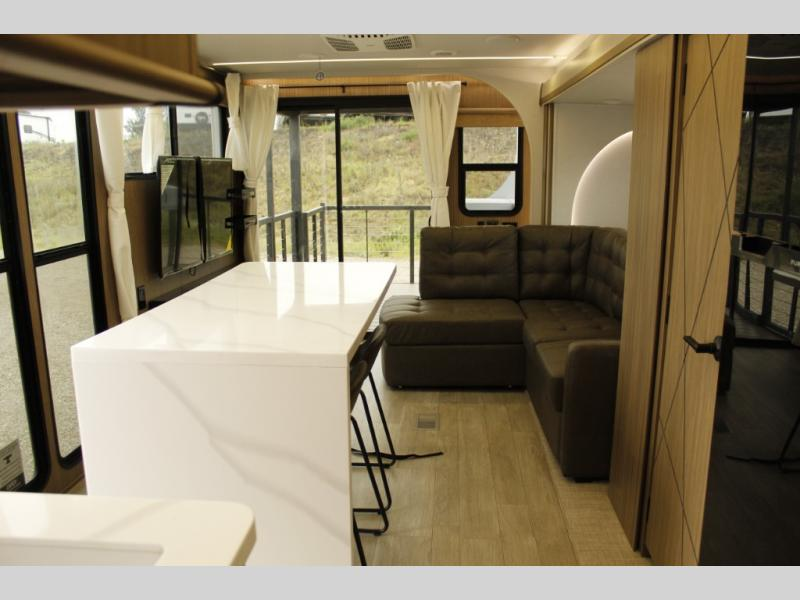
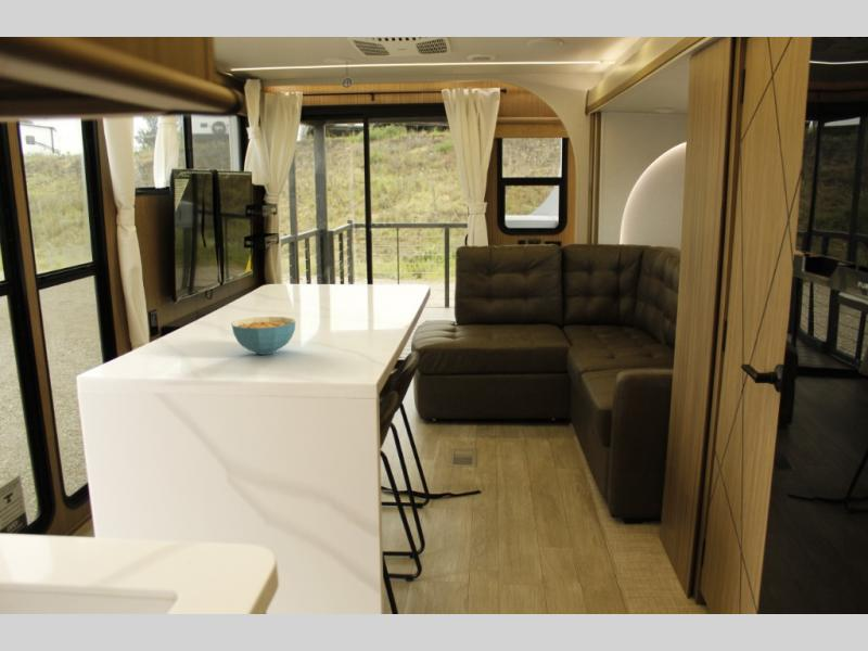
+ cereal bowl [230,316,296,356]
